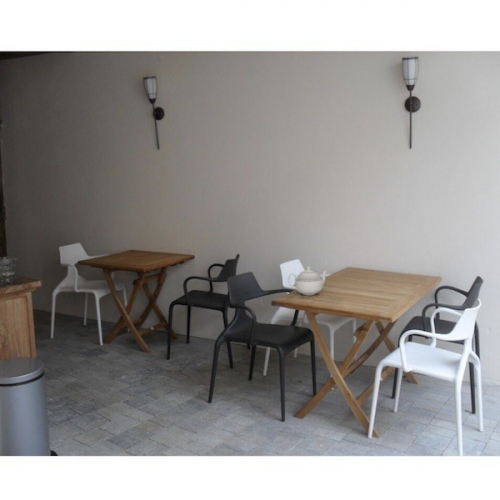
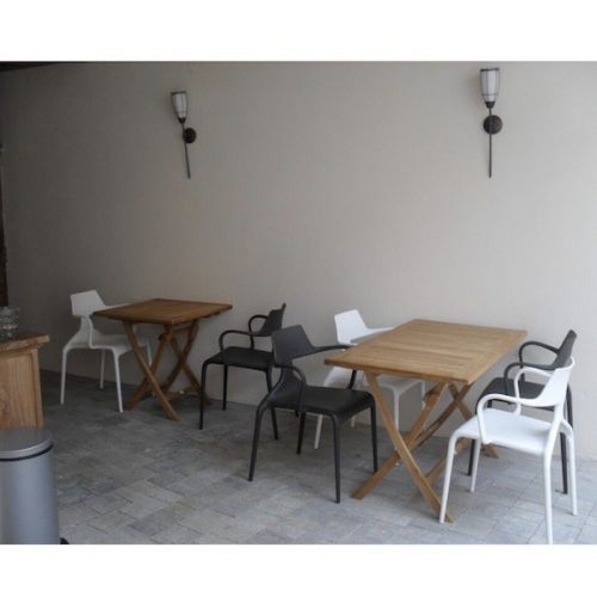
- teapot [287,265,328,296]
